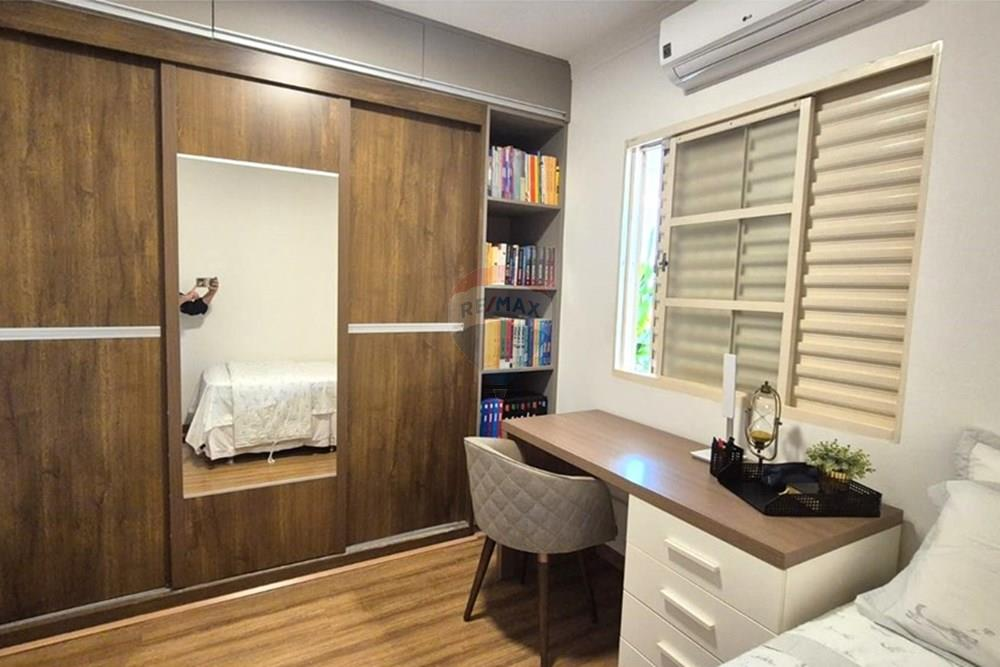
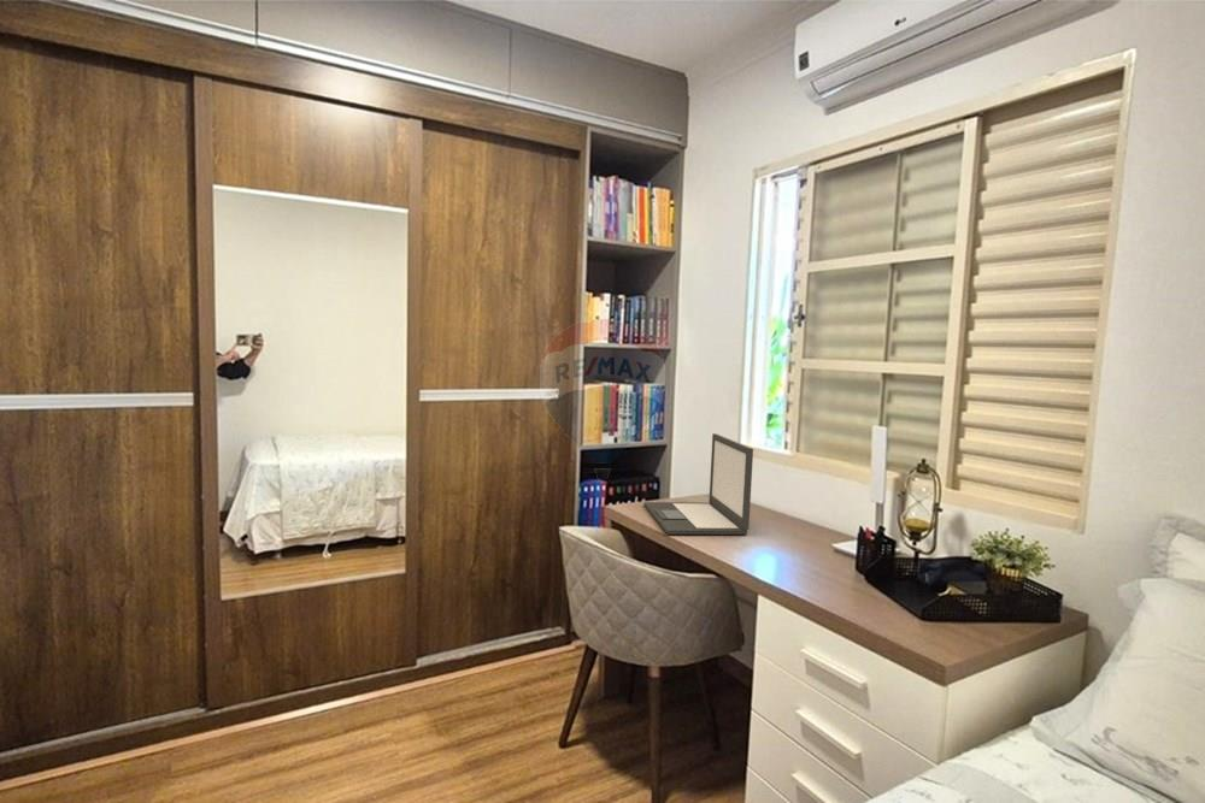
+ laptop [643,432,754,536]
